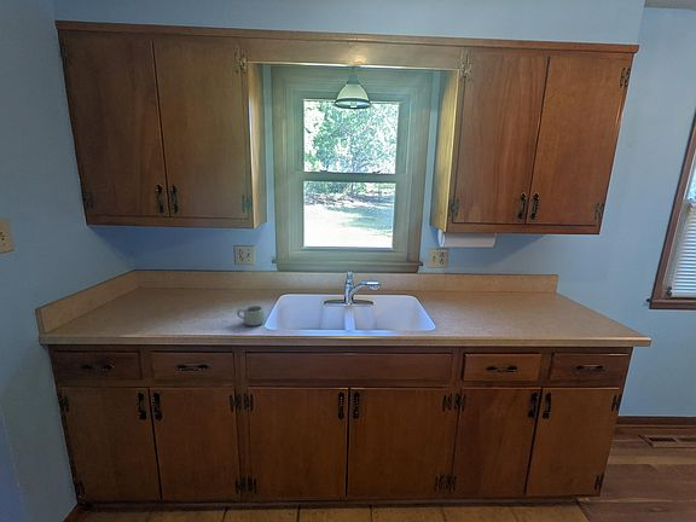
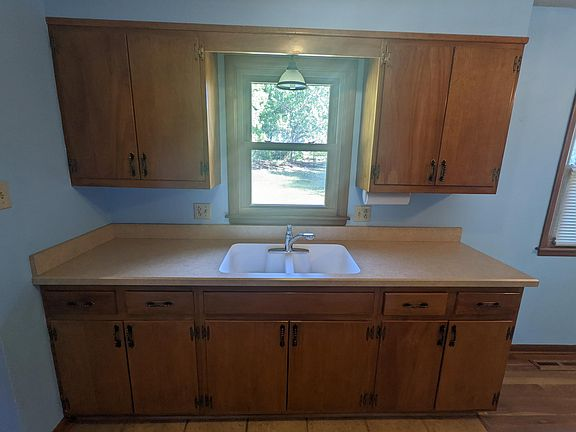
- mug [236,304,266,326]
